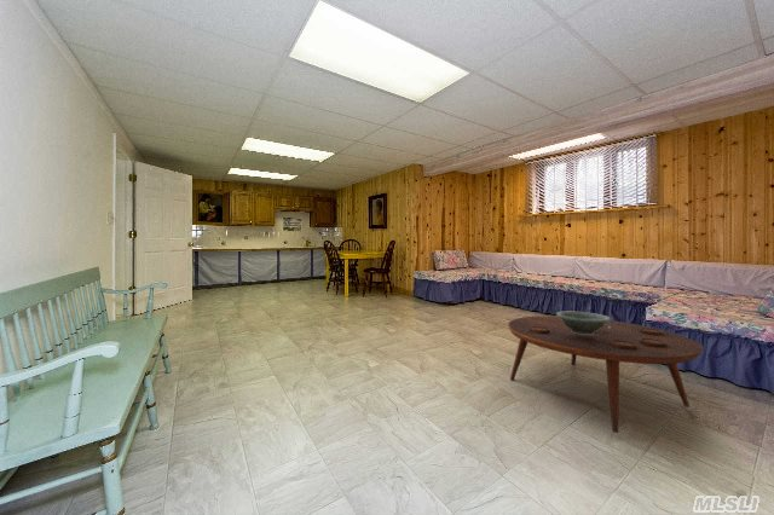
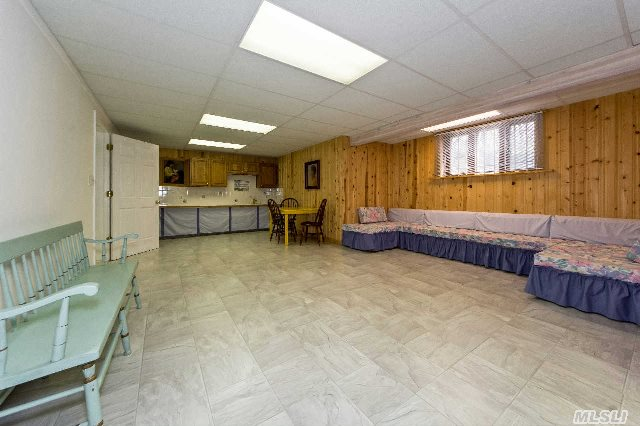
- coffee table [507,314,704,434]
- decorative bowl [555,311,612,335]
